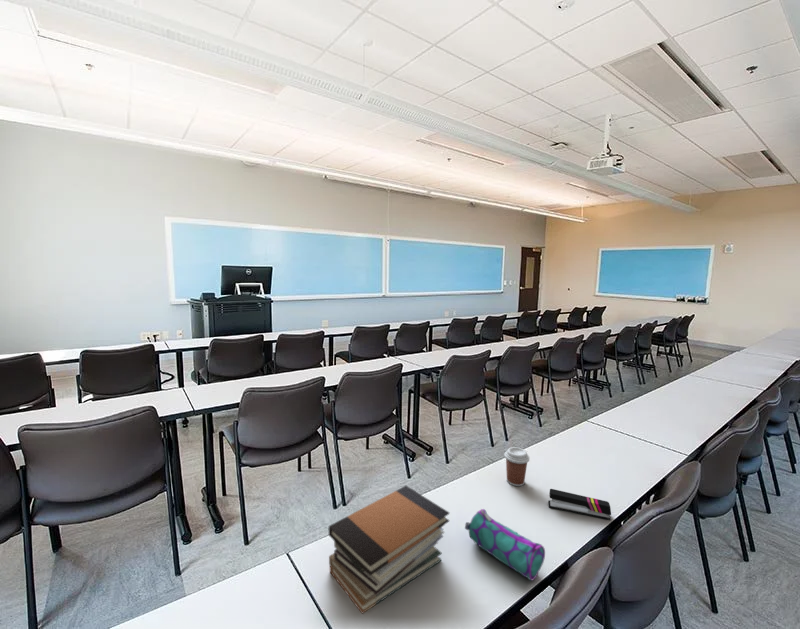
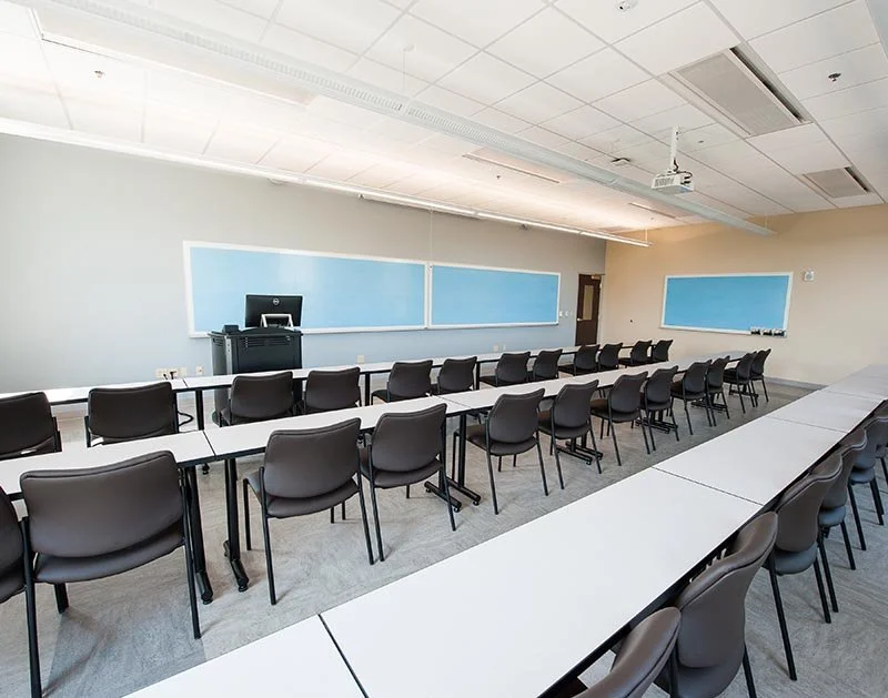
- pencil case [464,508,546,582]
- coffee cup [503,446,531,487]
- stapler [547,488,612,521]
- book stack [328,485,451,615]
